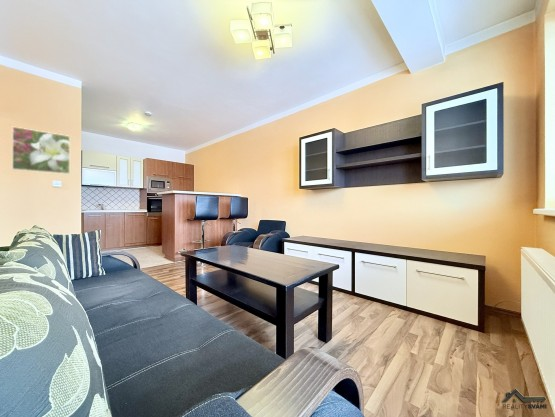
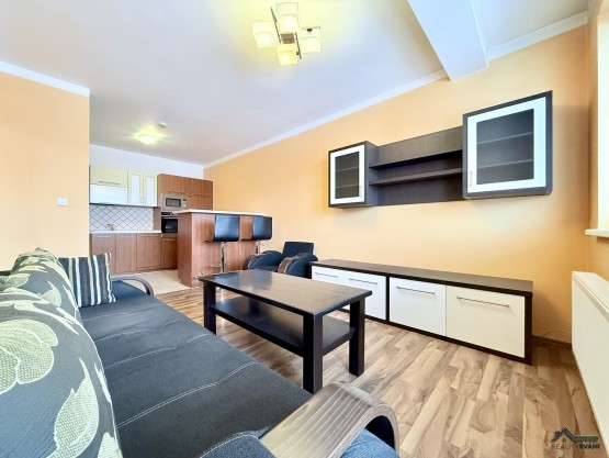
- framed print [11,125,71,175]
